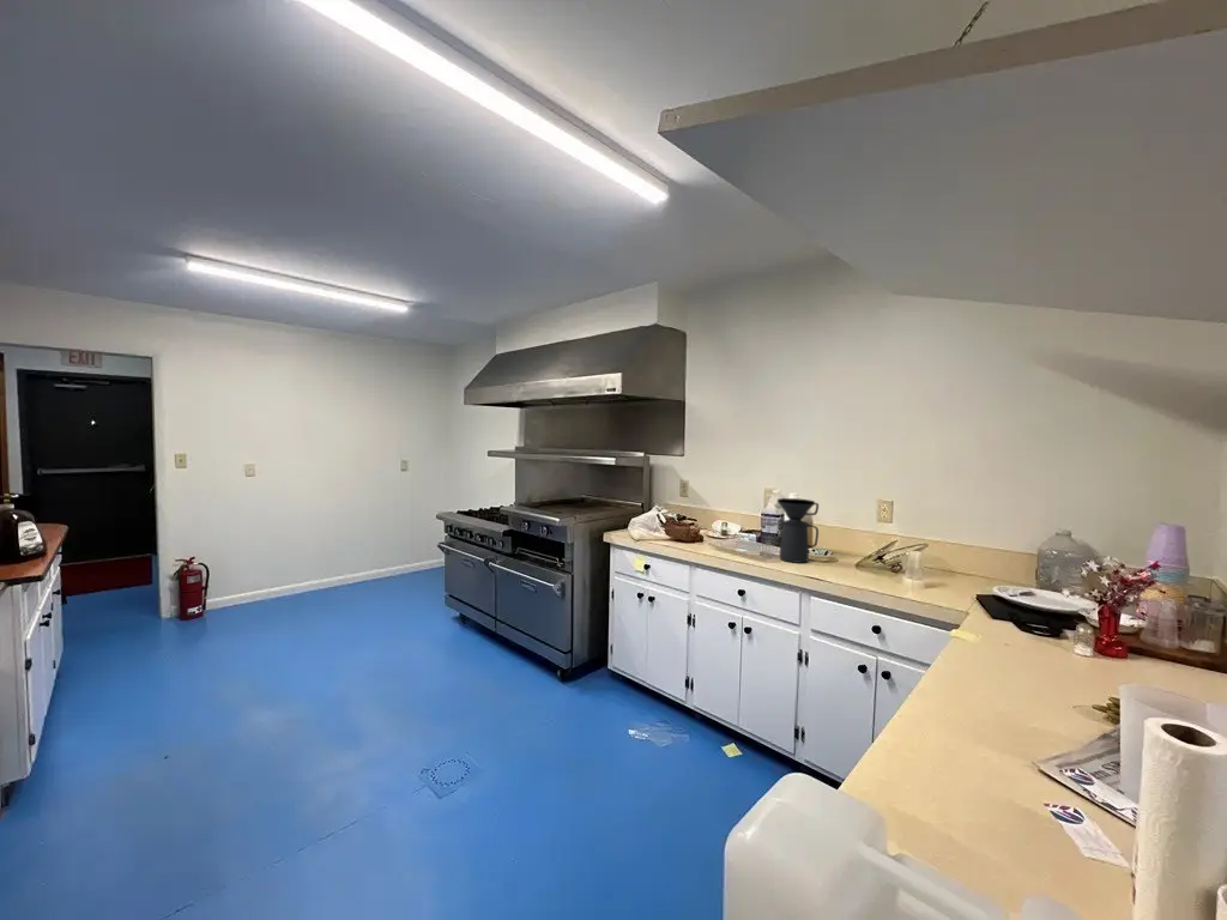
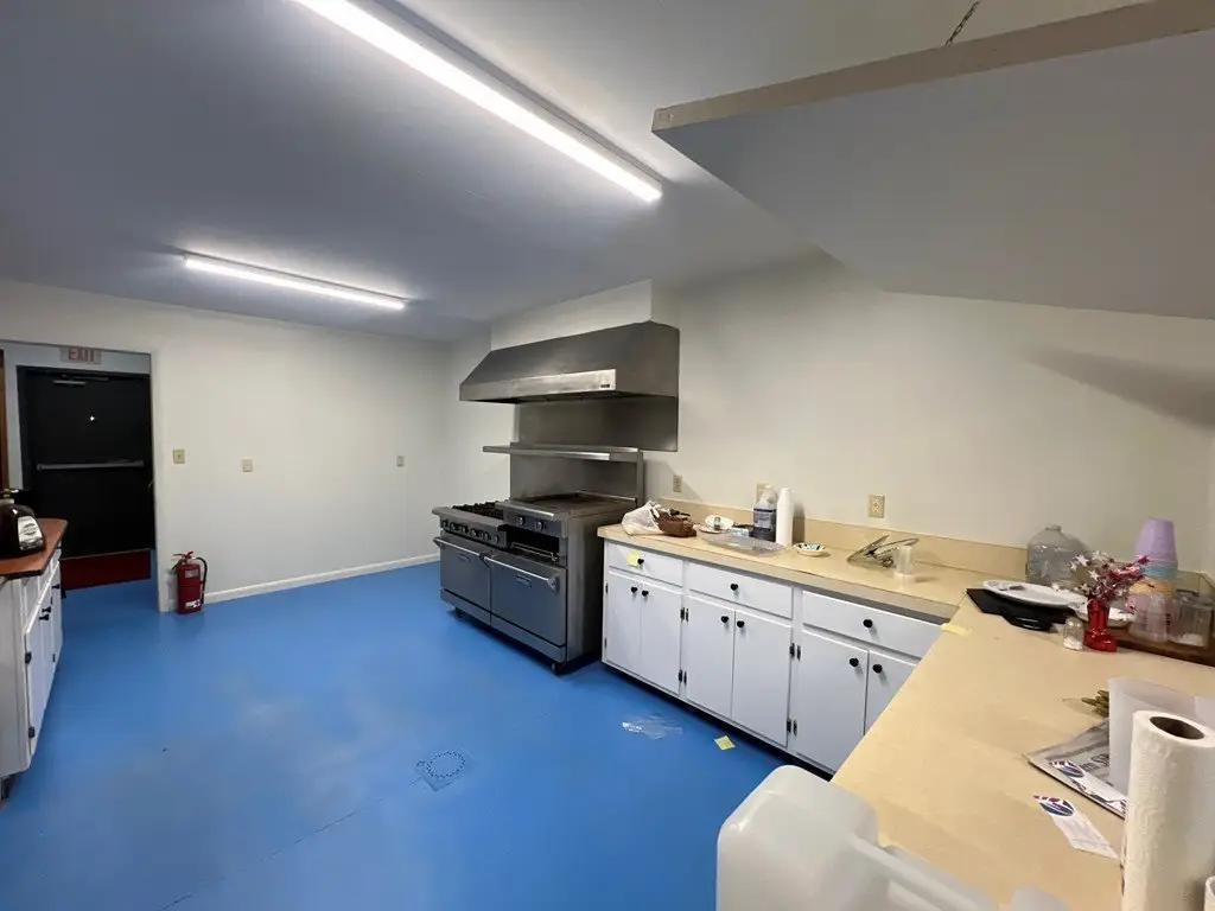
- coffee maker [776,497,820,564]
